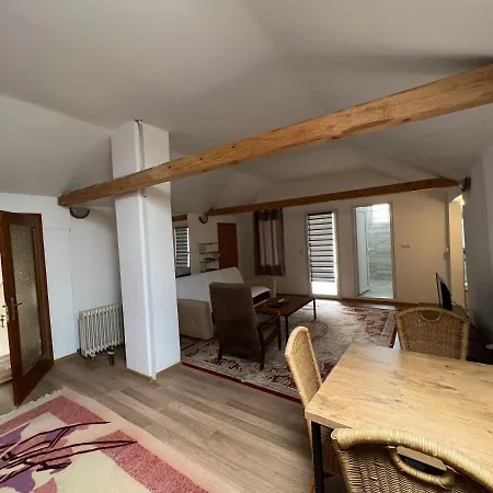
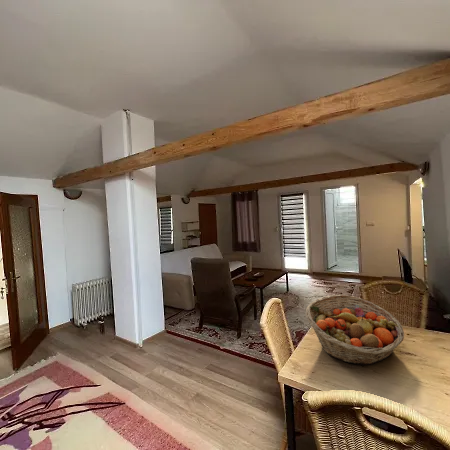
+ fruit basket [305,294,405,366]
